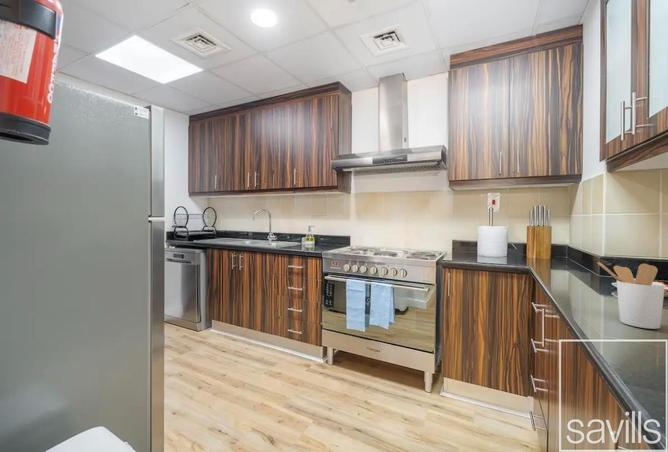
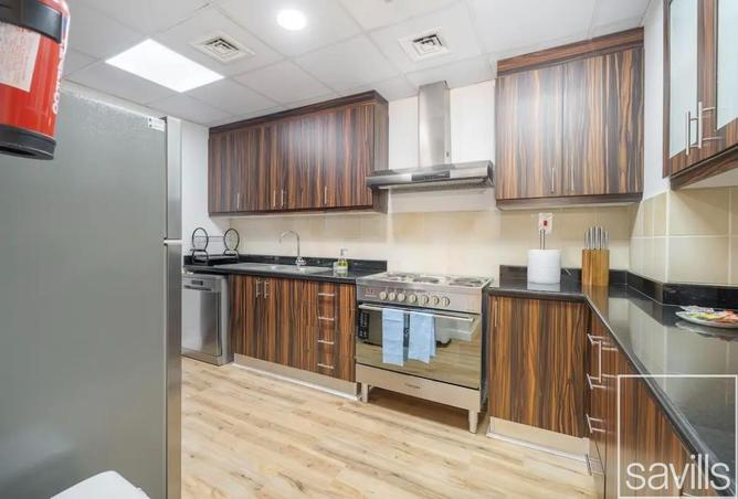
- utensil holder [597,261,666,330]
